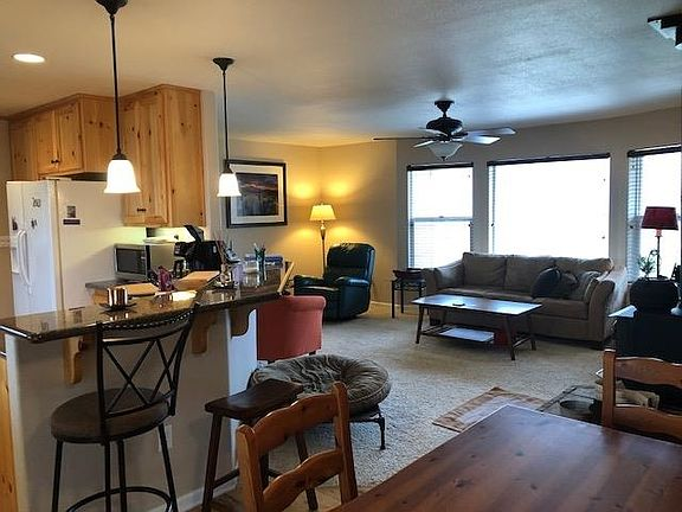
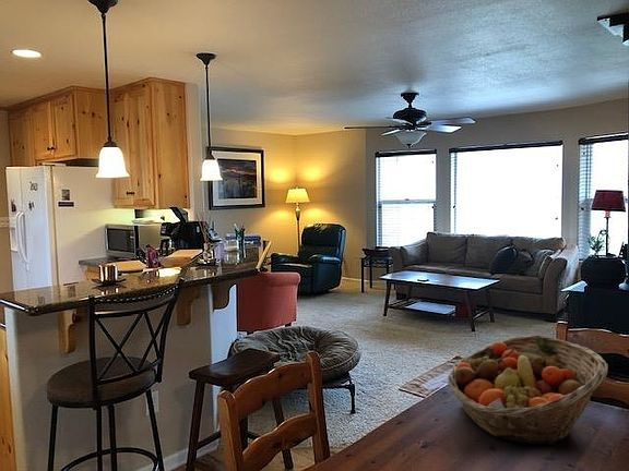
+ fruit basket [447,334,608,446]
